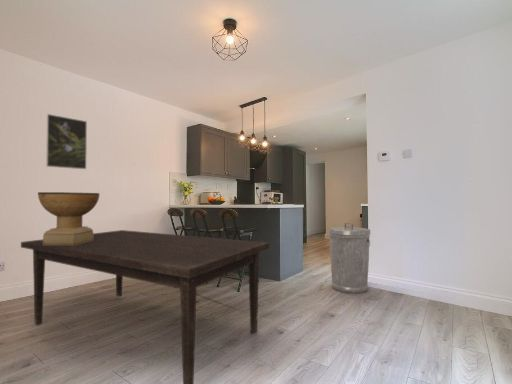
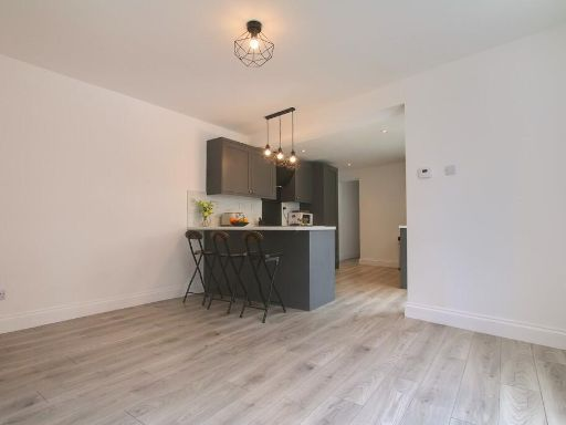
- trash can [327,222,371,295]
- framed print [45,113,88,170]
- decorative bowl [37,191,100,245]
- dining table [20,229,270,384]
